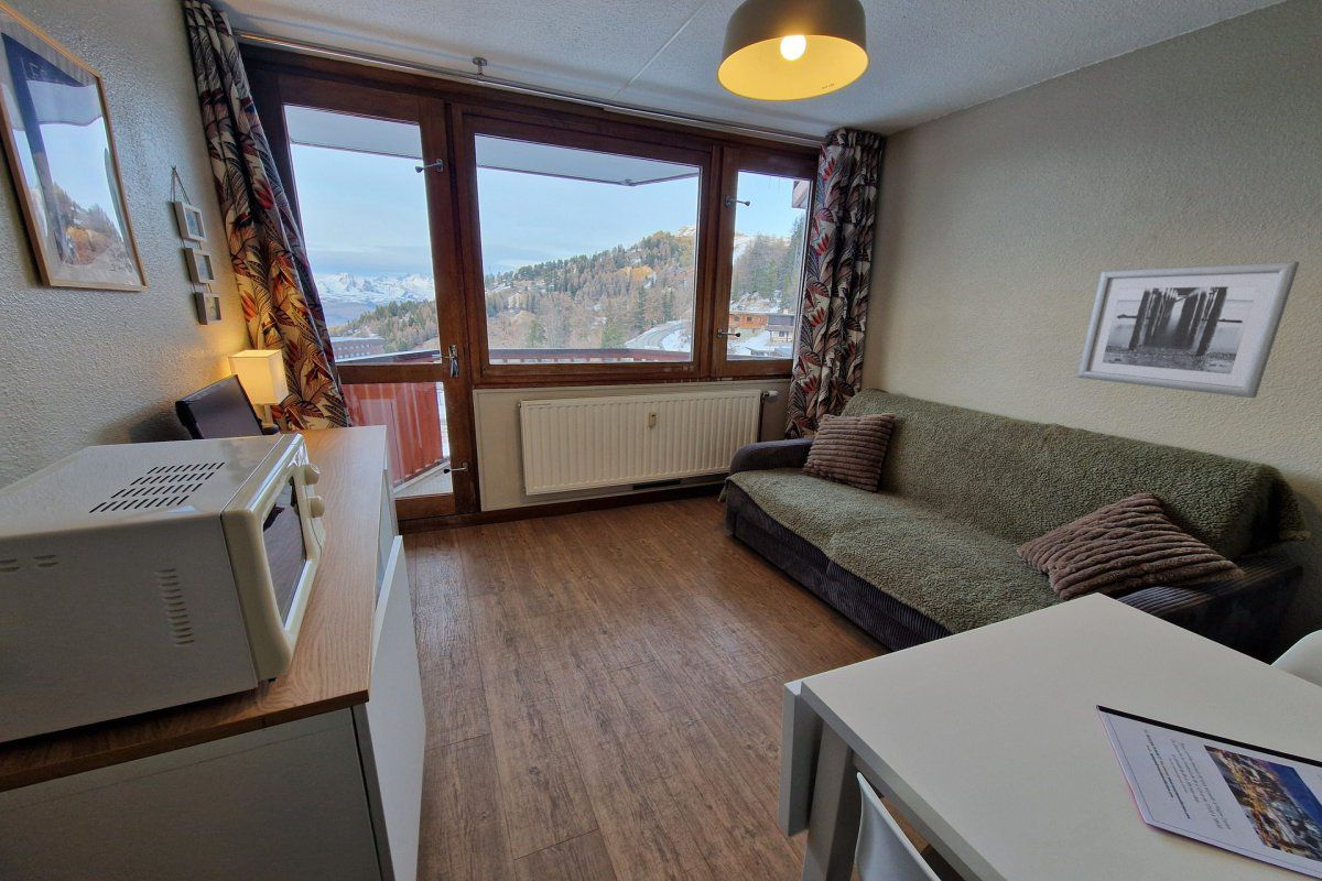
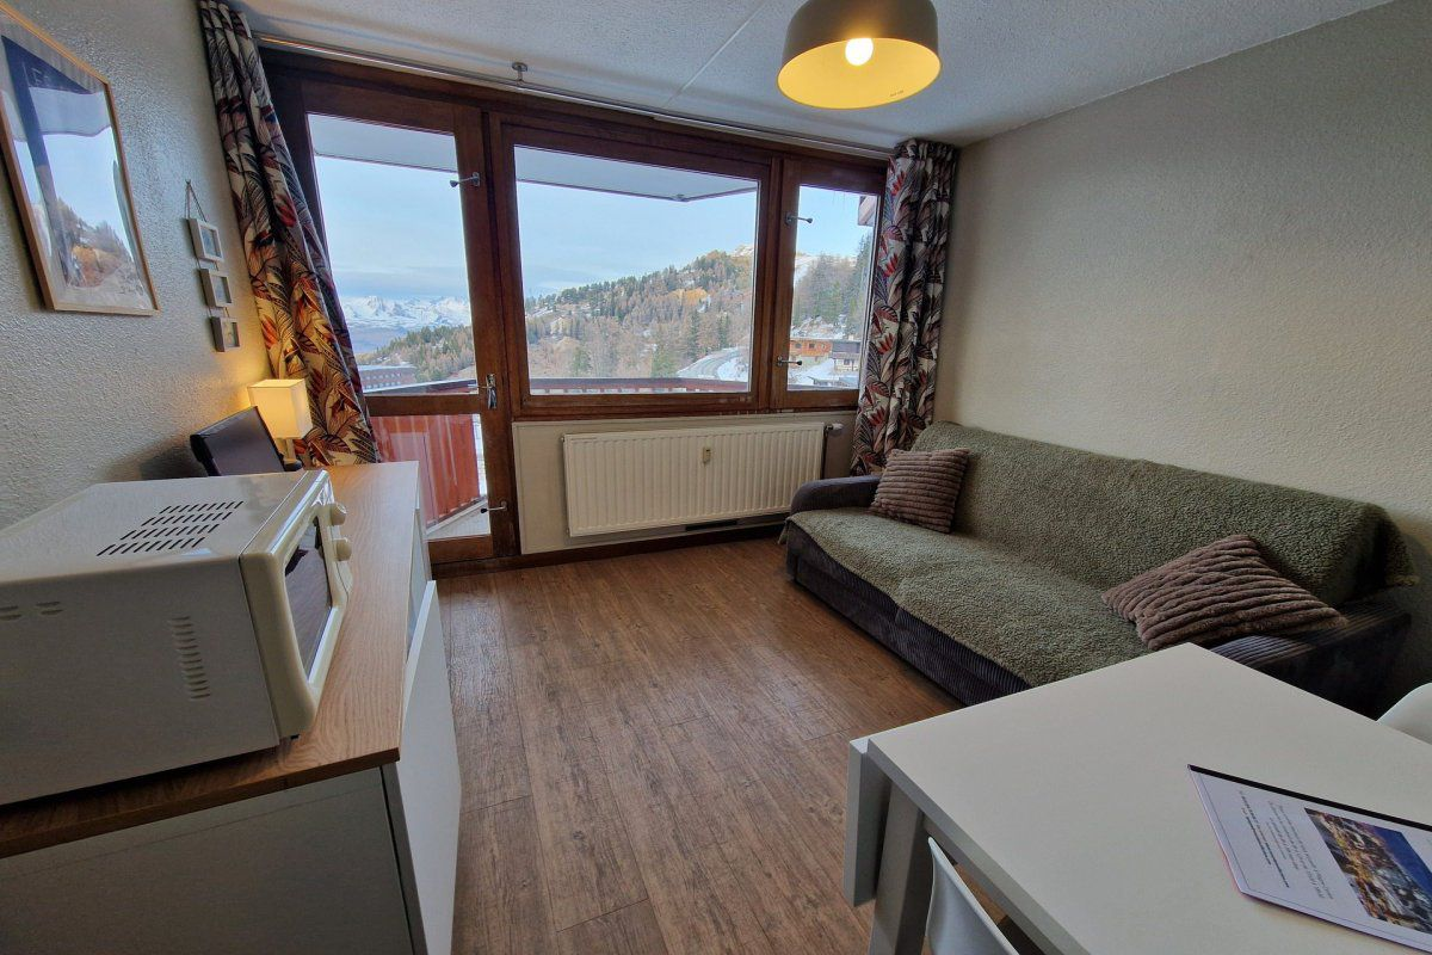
- wall art [1076,261,1300,399]
